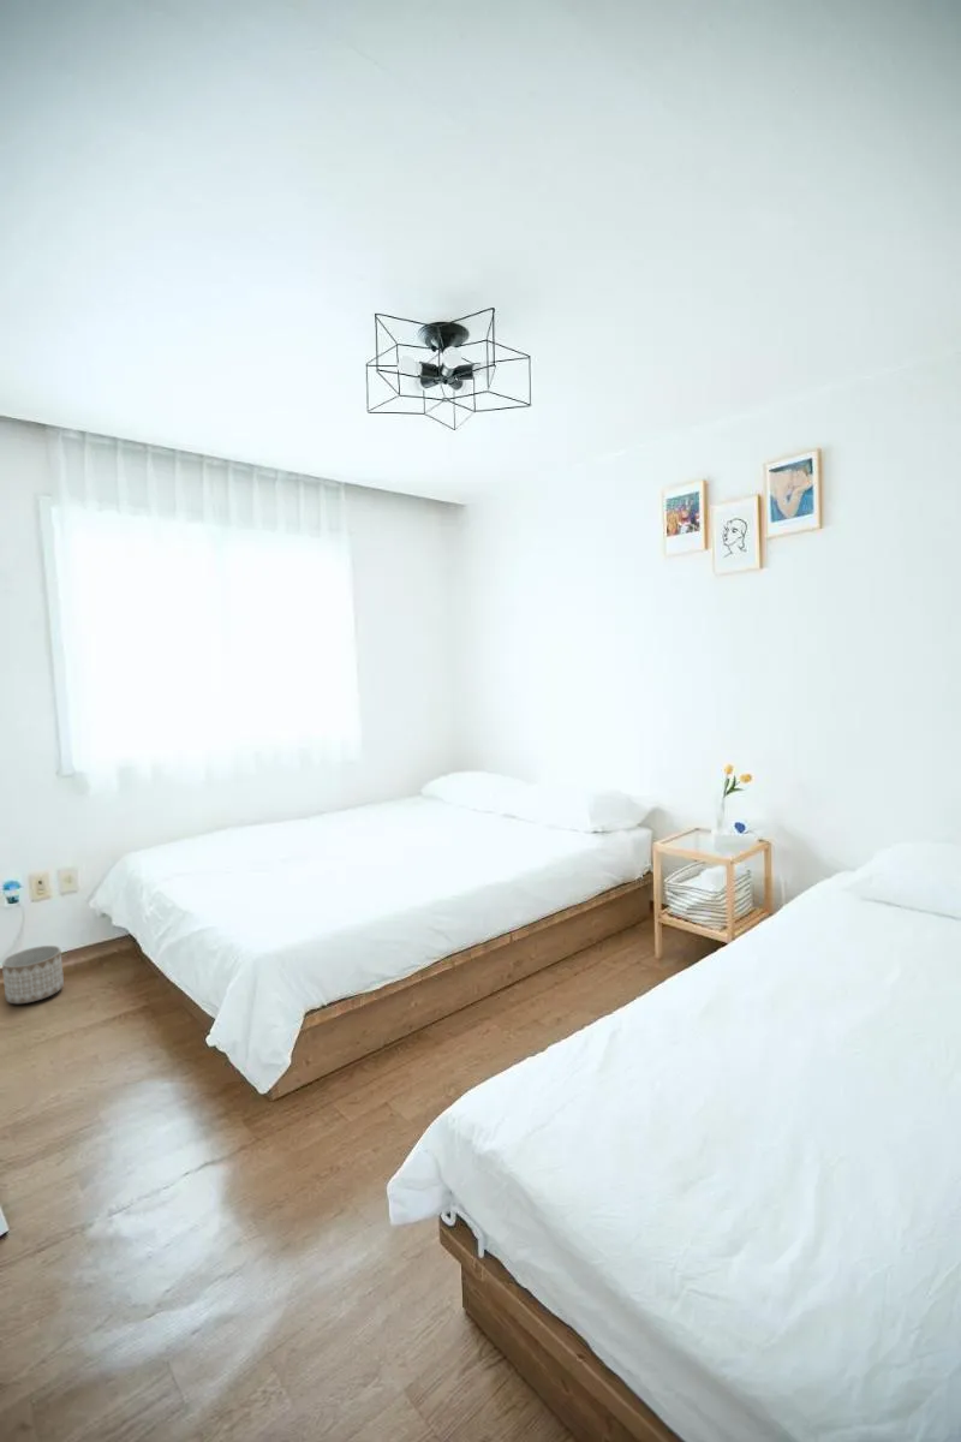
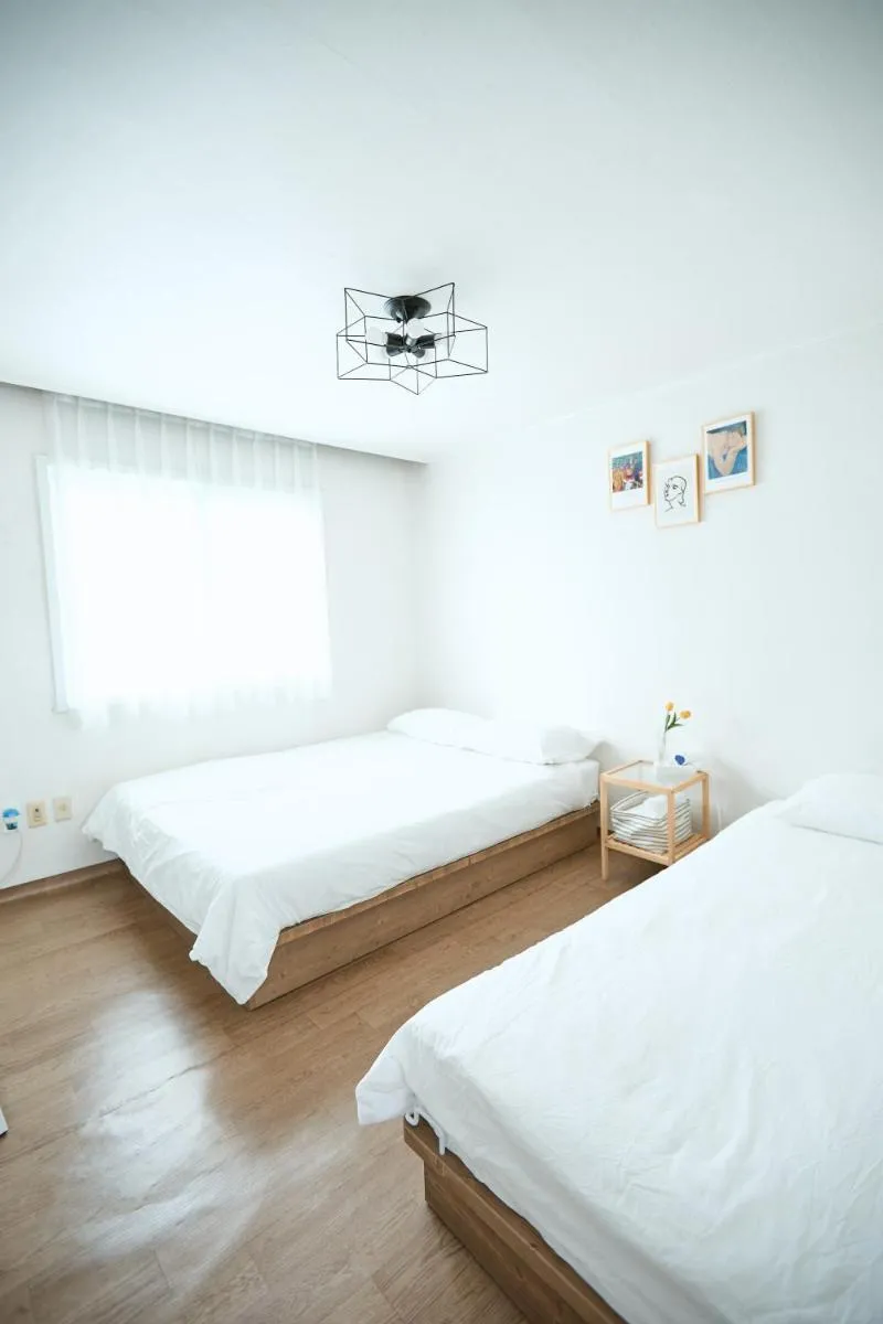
- planter [1,945,65,1005]
